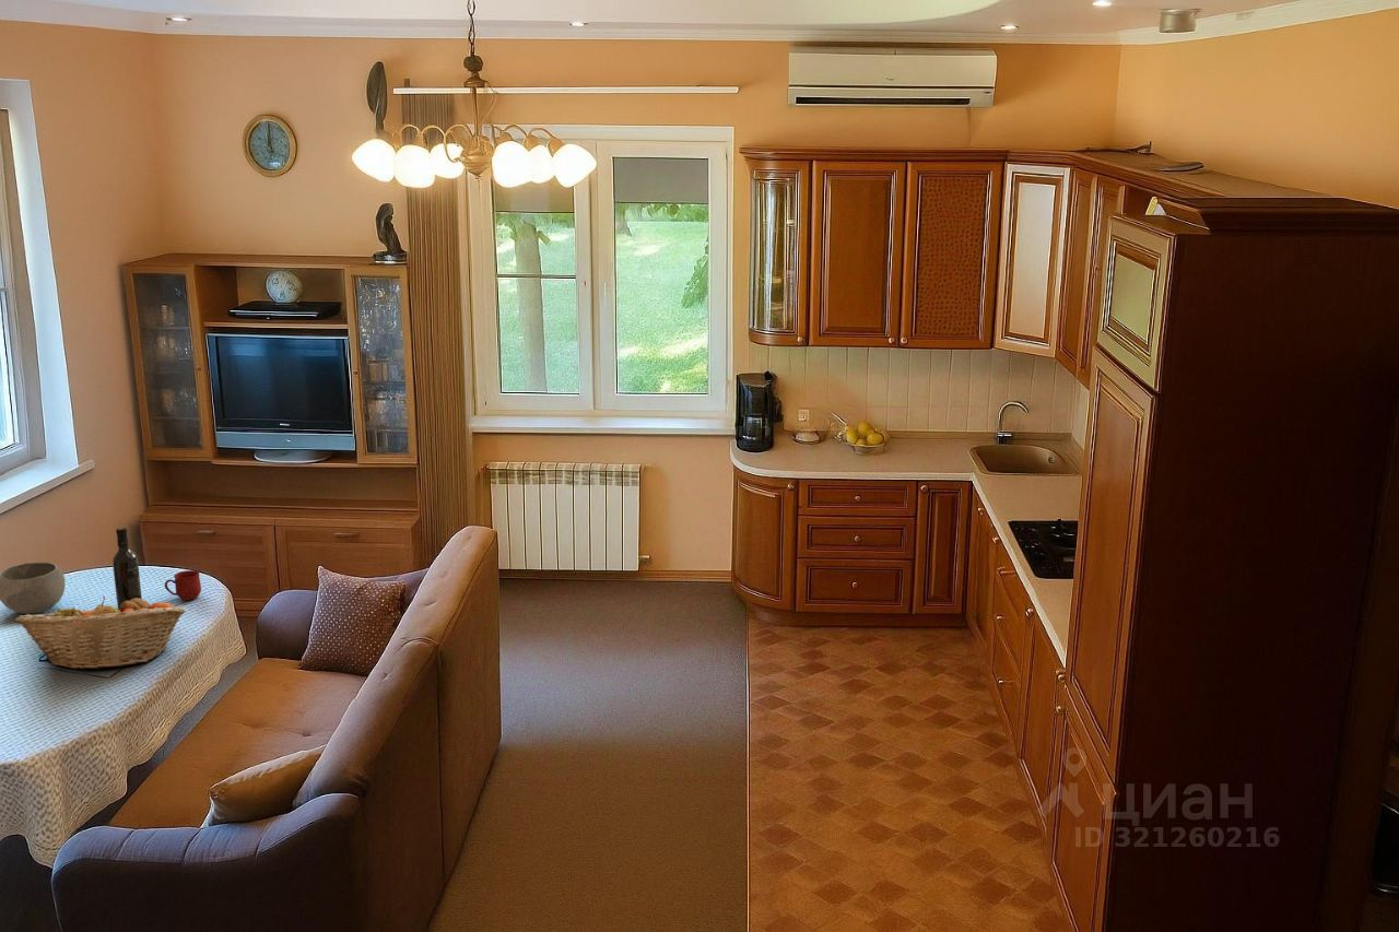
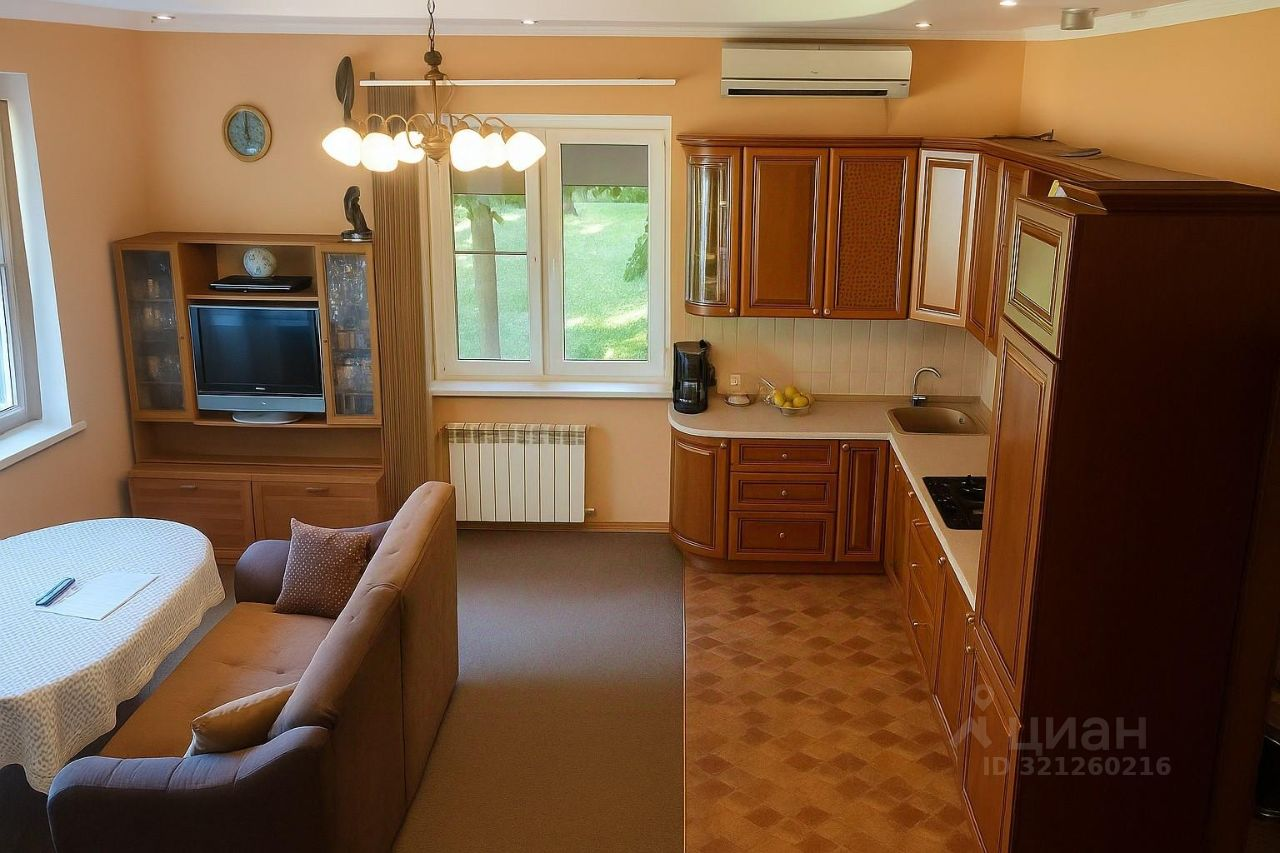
- bowl [0,562,67,615]
- mug [164,569,202,601]
- fruit basket [14,595,187,671]
- wine bottle [111,527,143,611]
